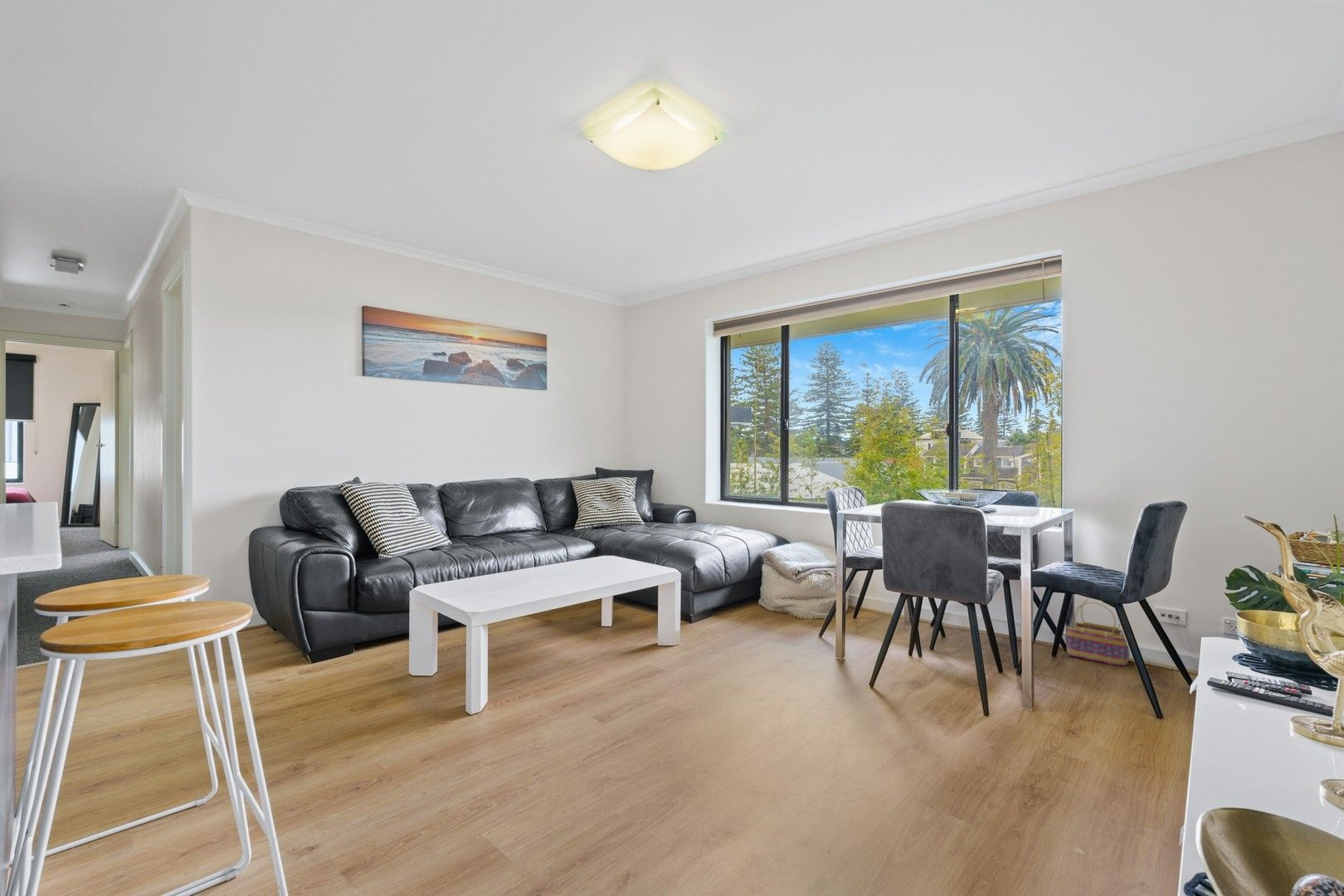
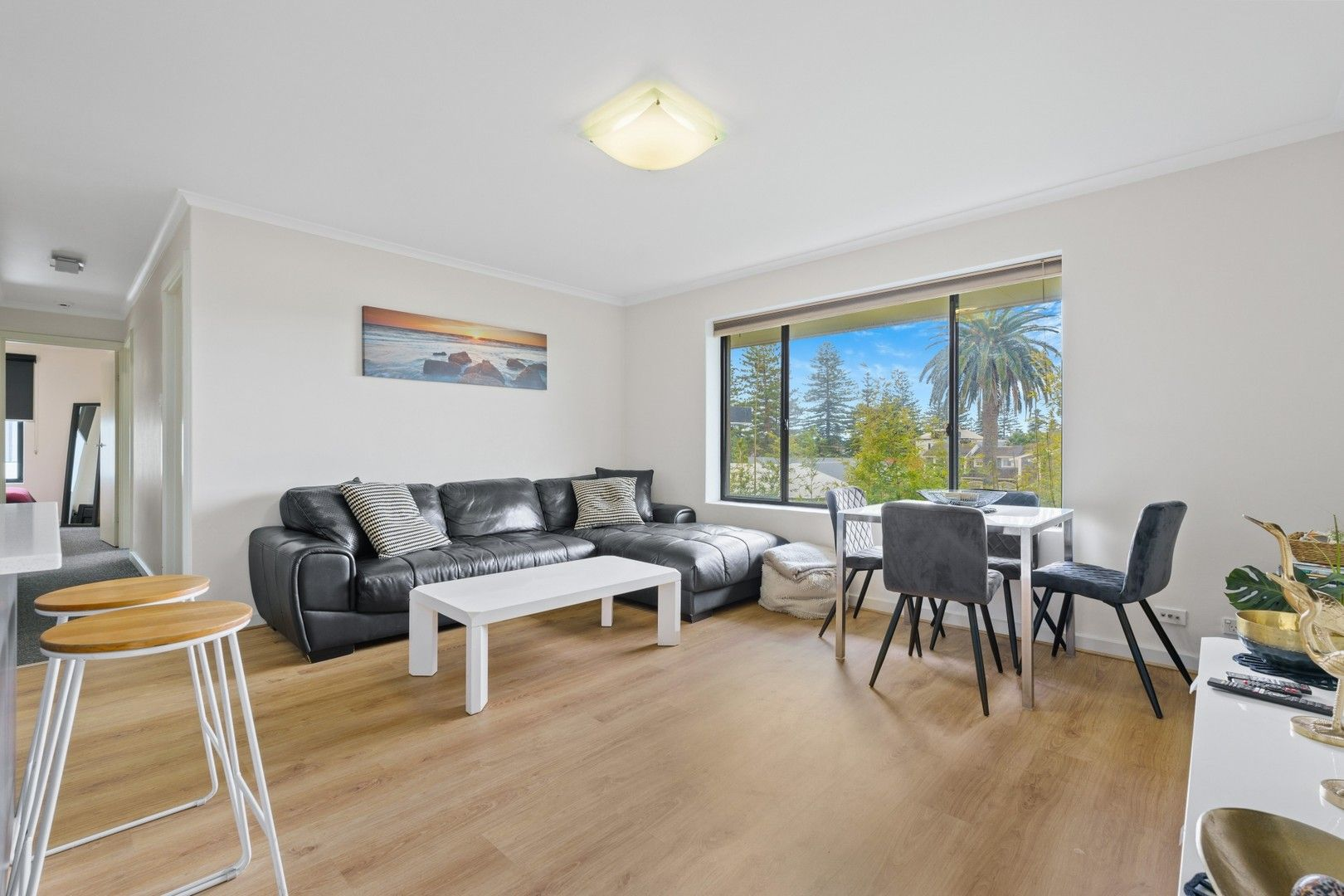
- basket [1065,598,1131,667]
